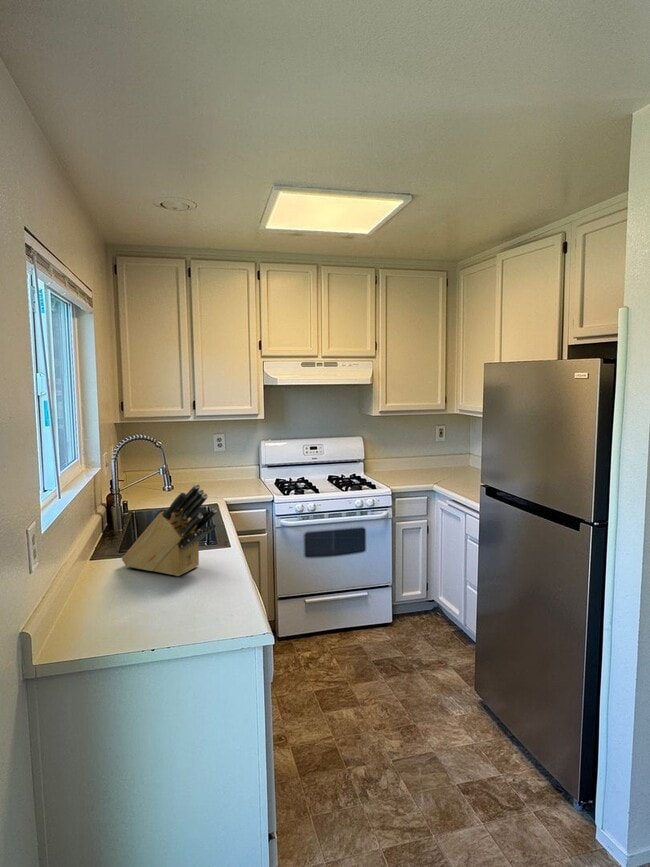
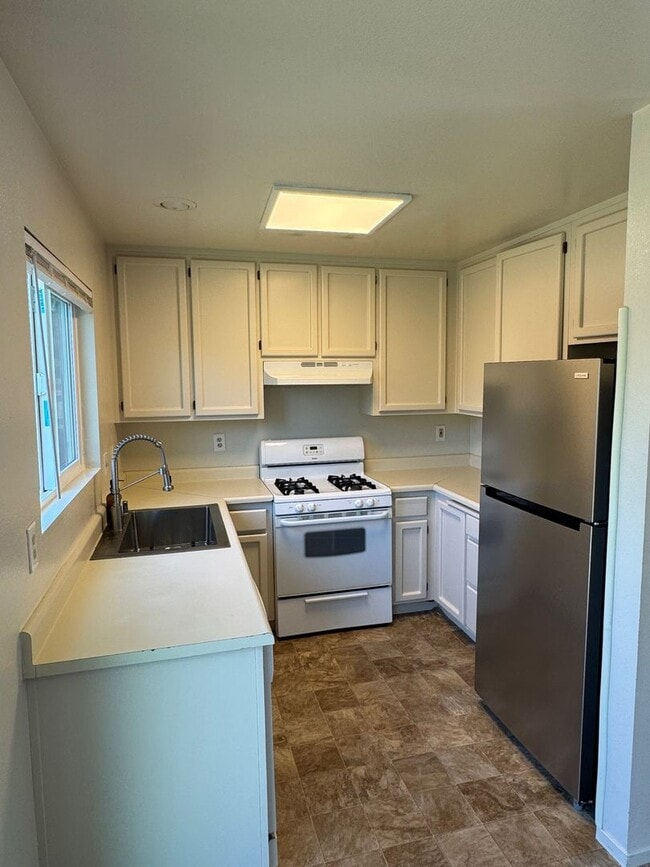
- knife block [121,483,218,577]
